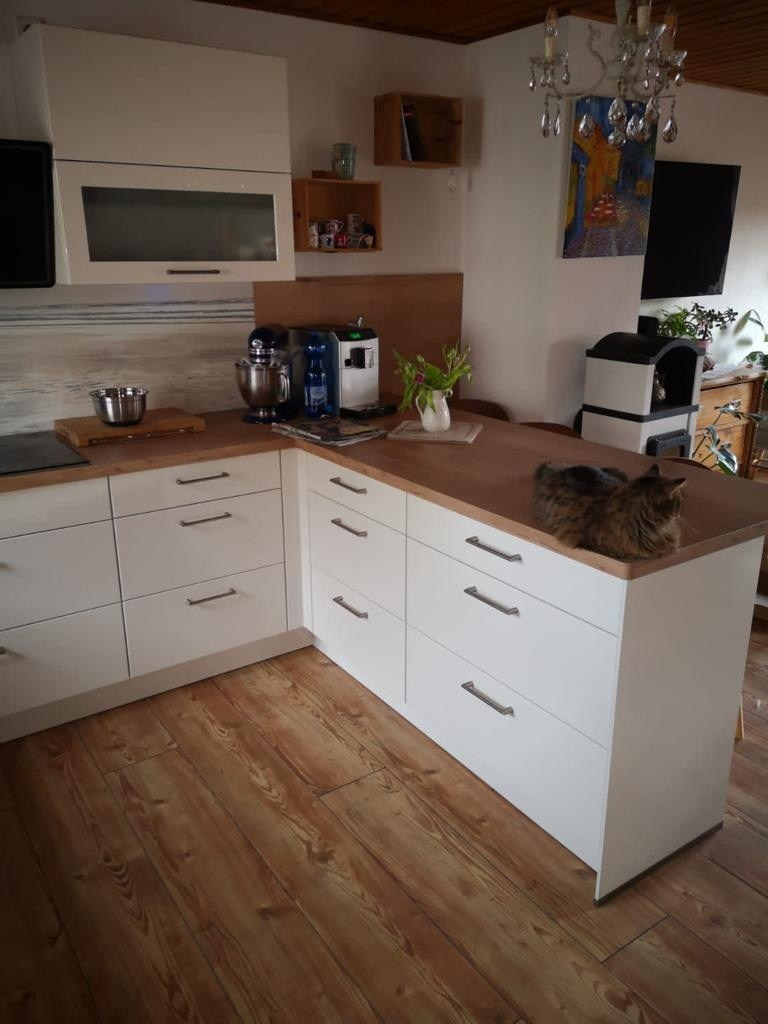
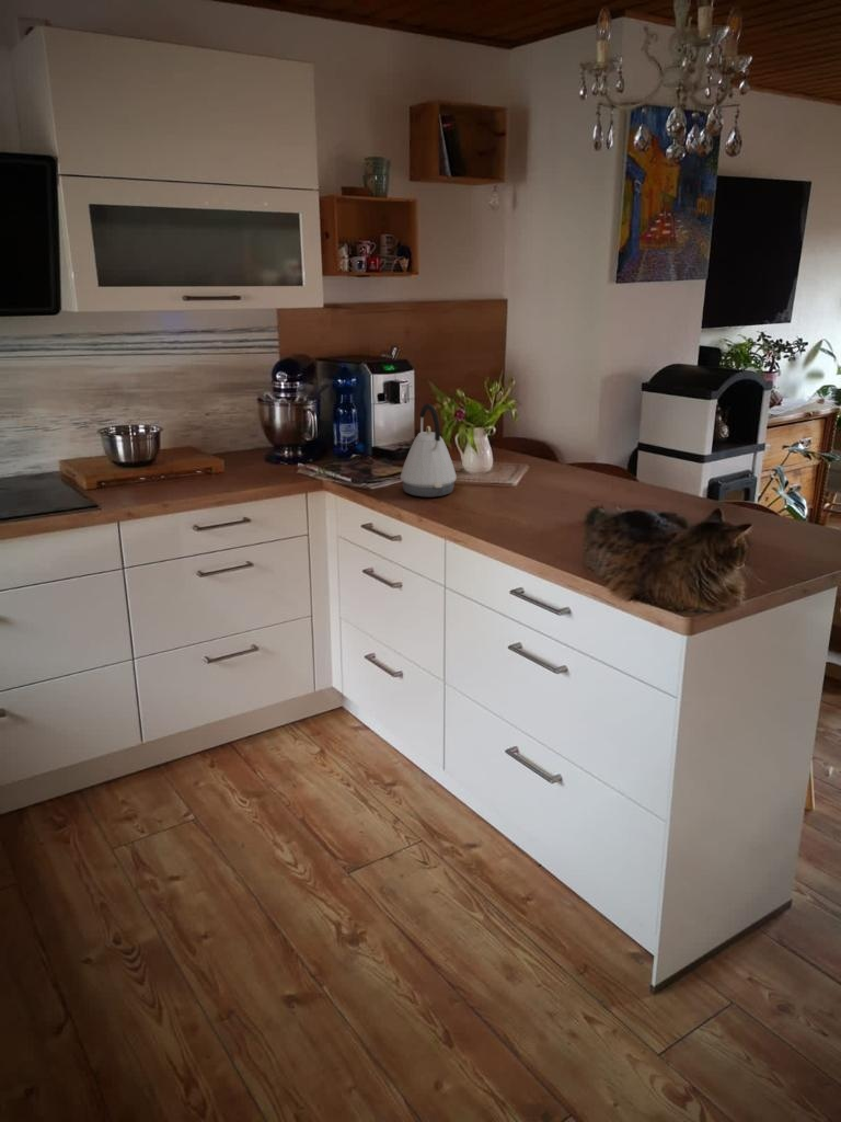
+ kettle [400,403,458,499]
